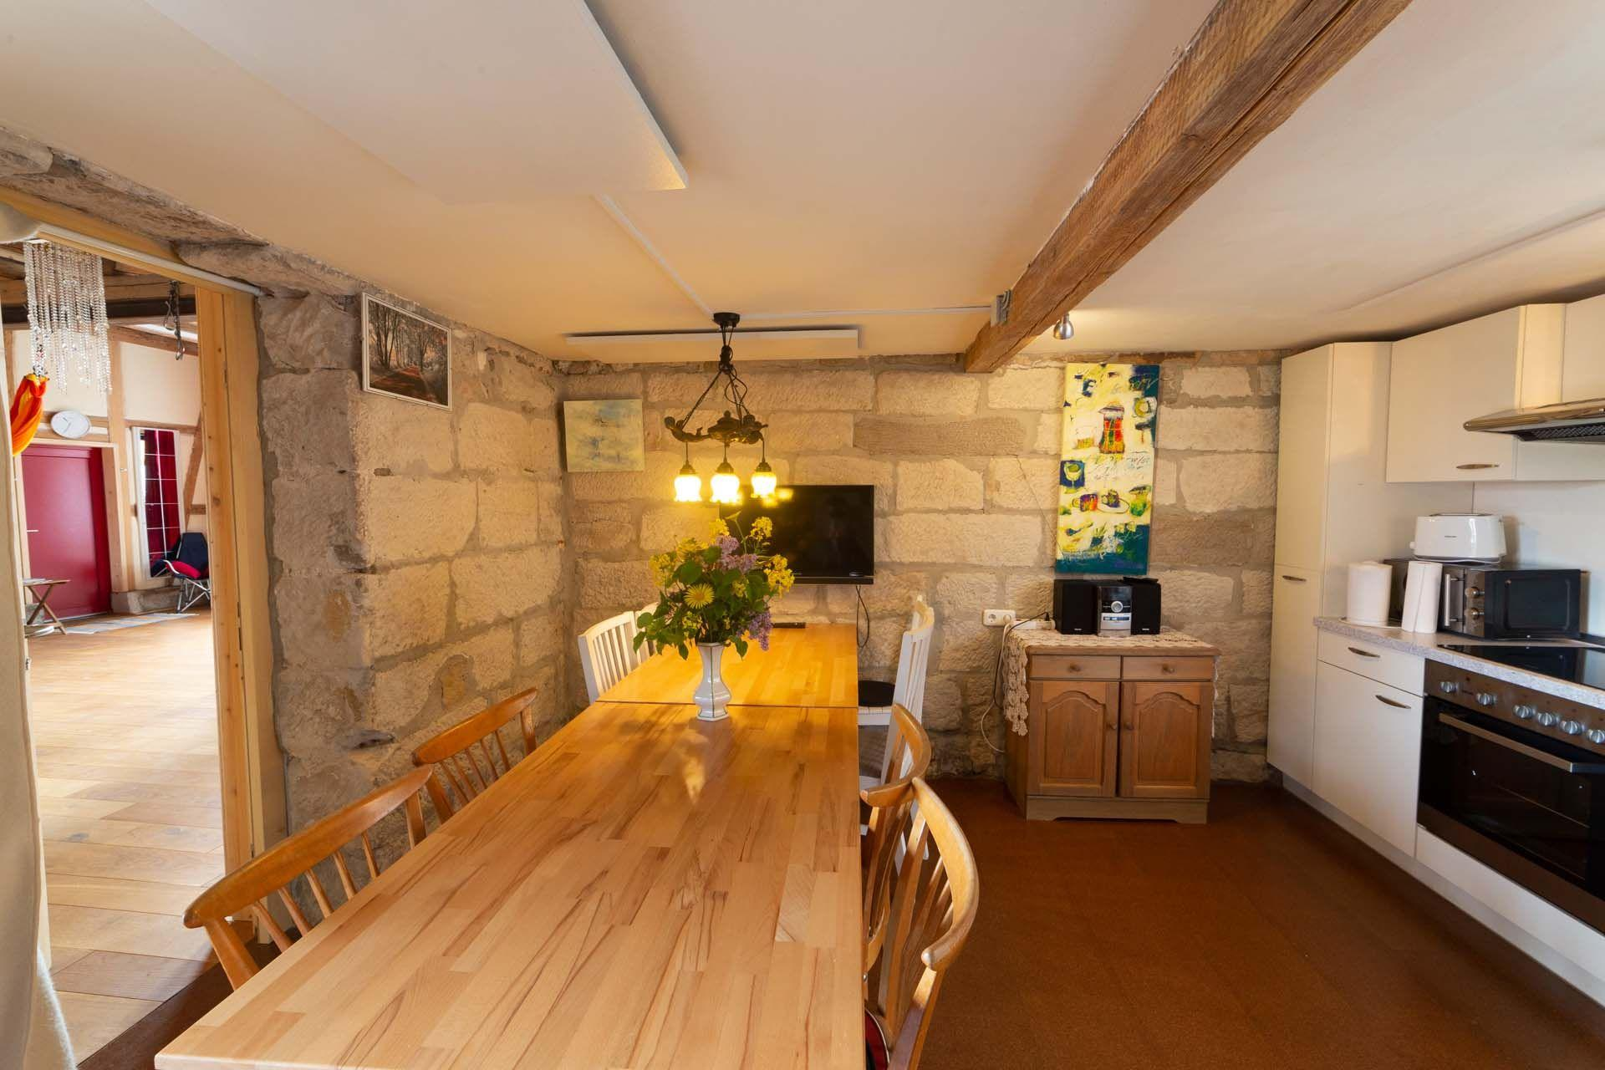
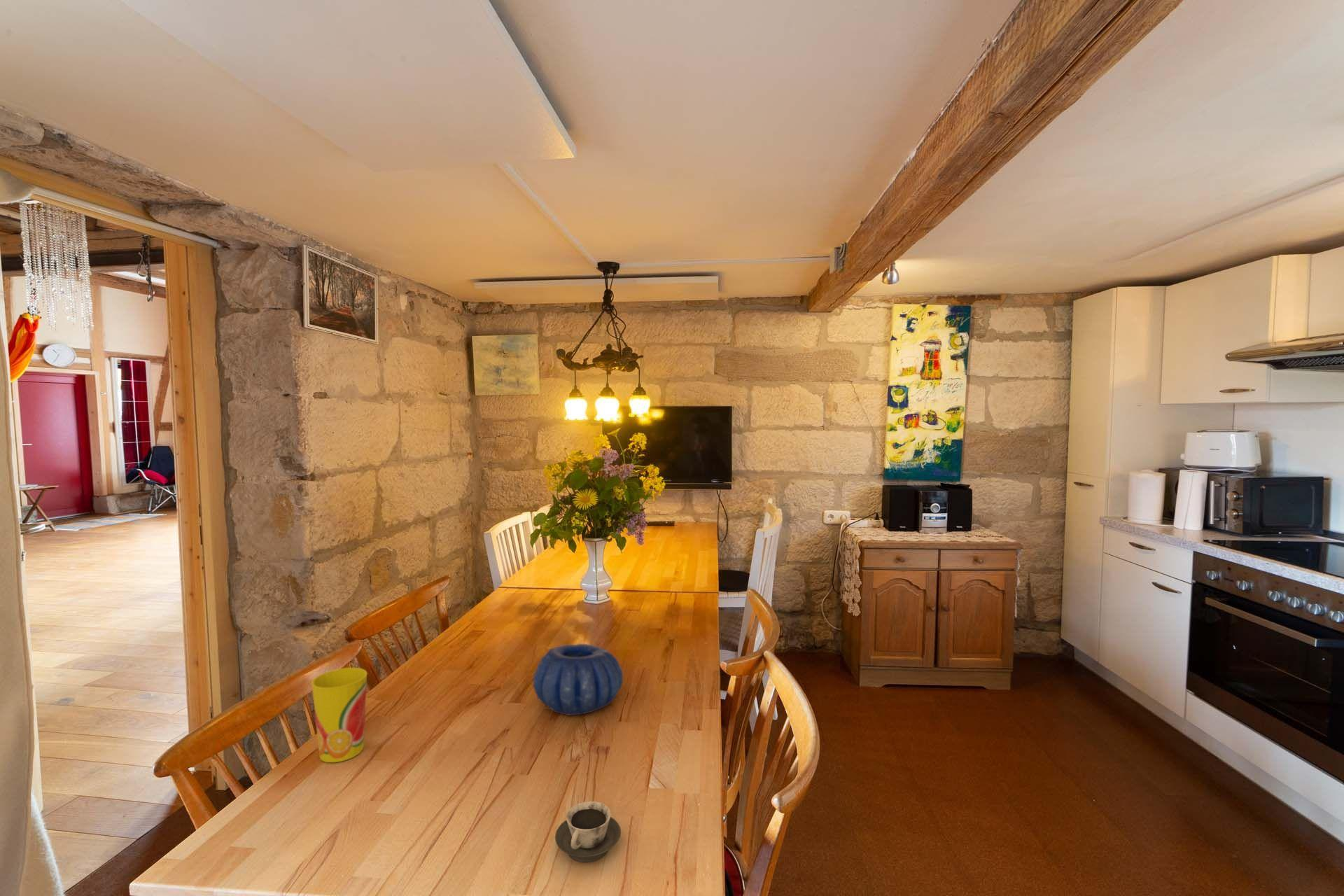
+ cup [554,801,622,863]
+ cup [311,667,368,763]
+ decorative bowl [533,643,624,716]
